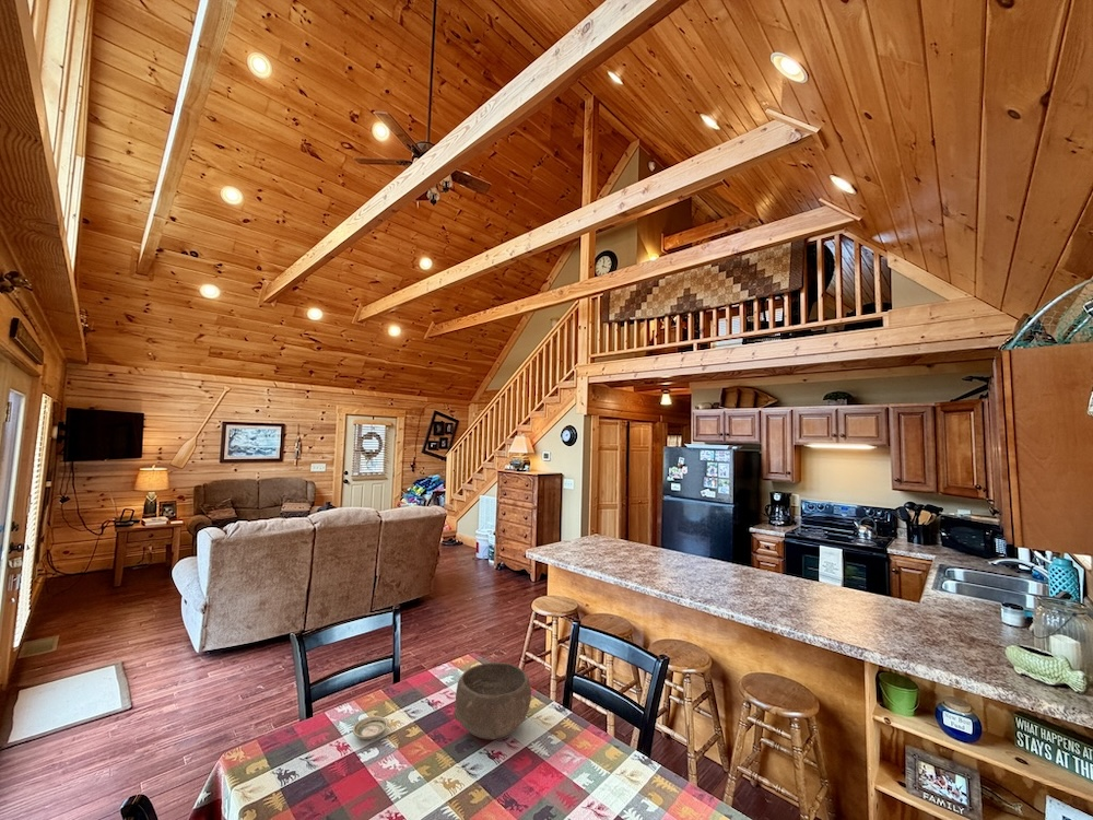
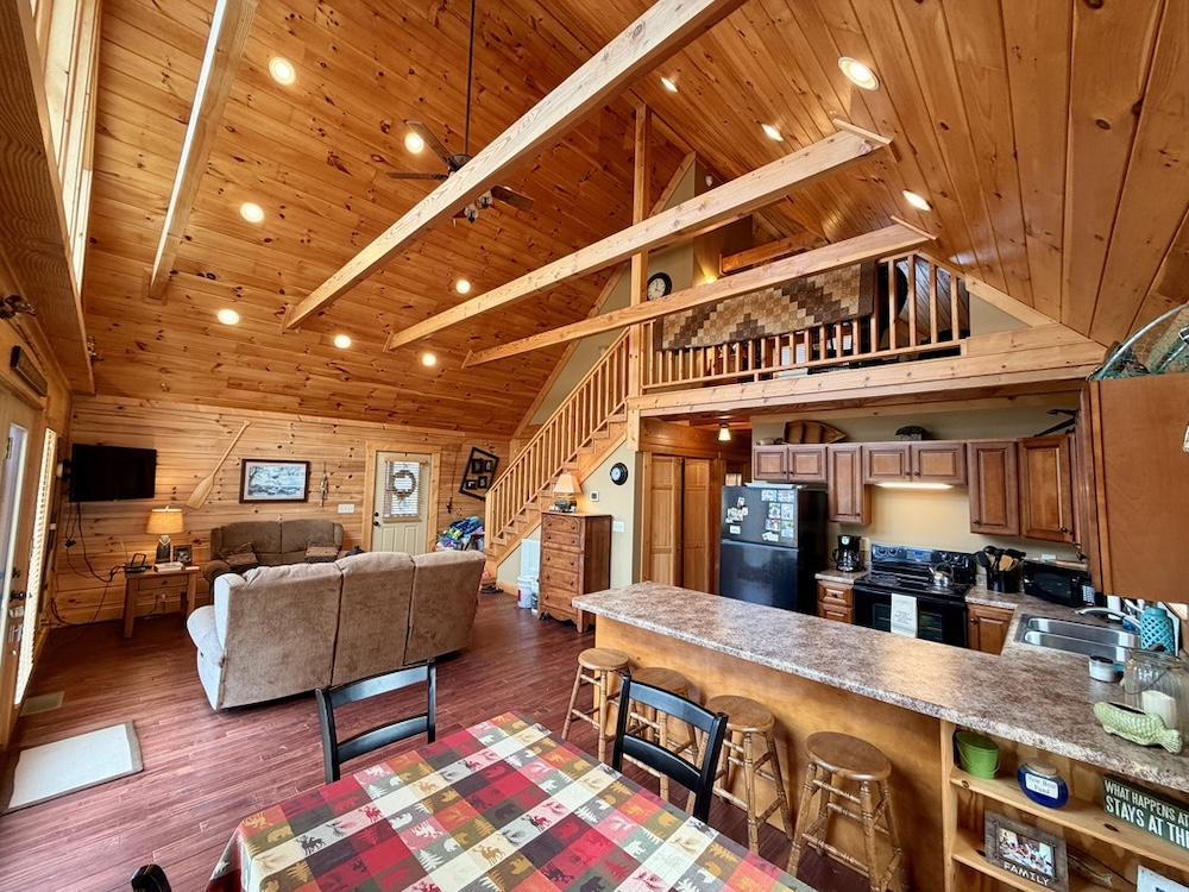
- bowl [453,661,532,740]
- saucer [352,715,389,741]
